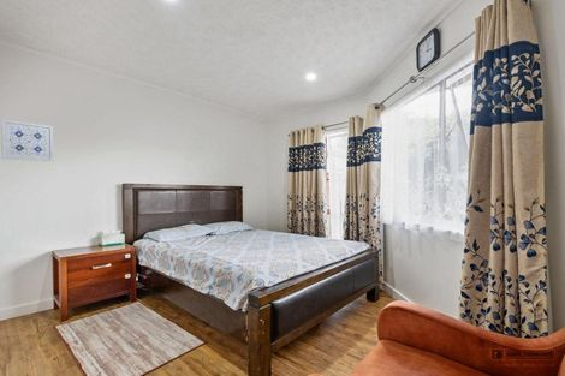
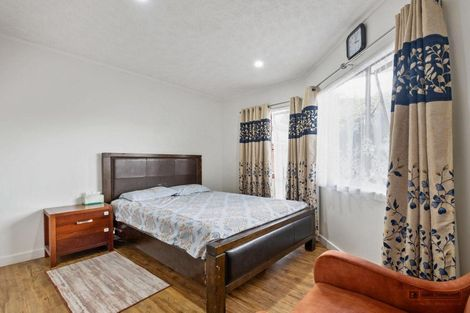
- wall art [0,119,54,162]
